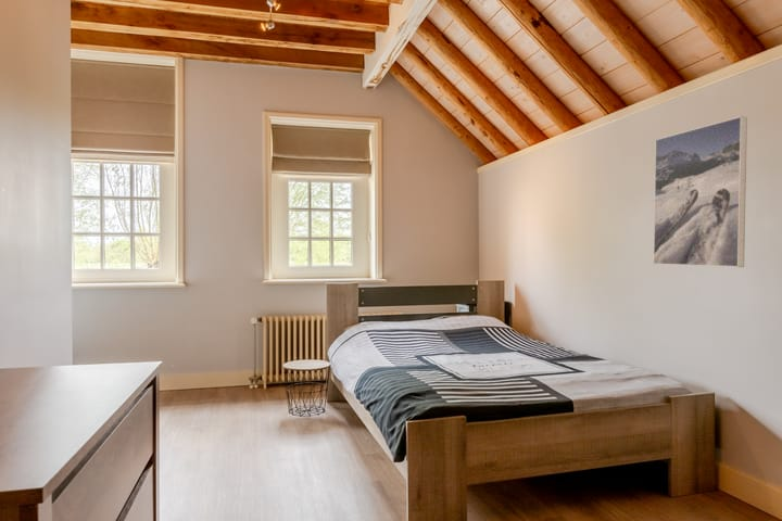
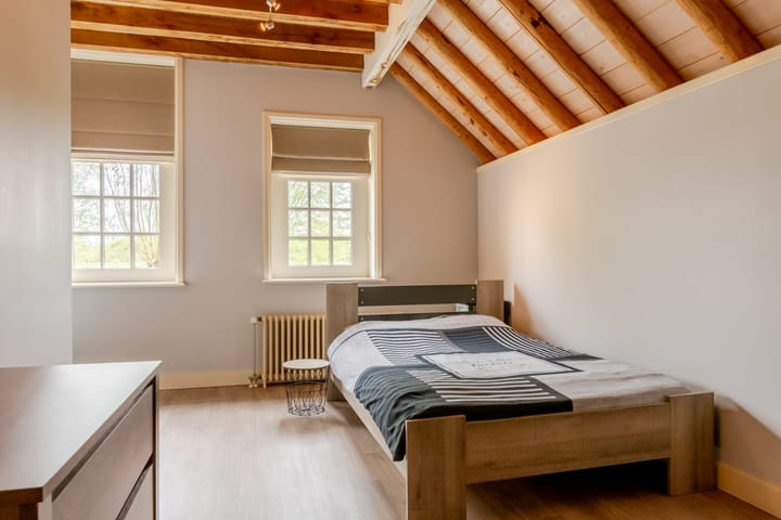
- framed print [653,115,748,268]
